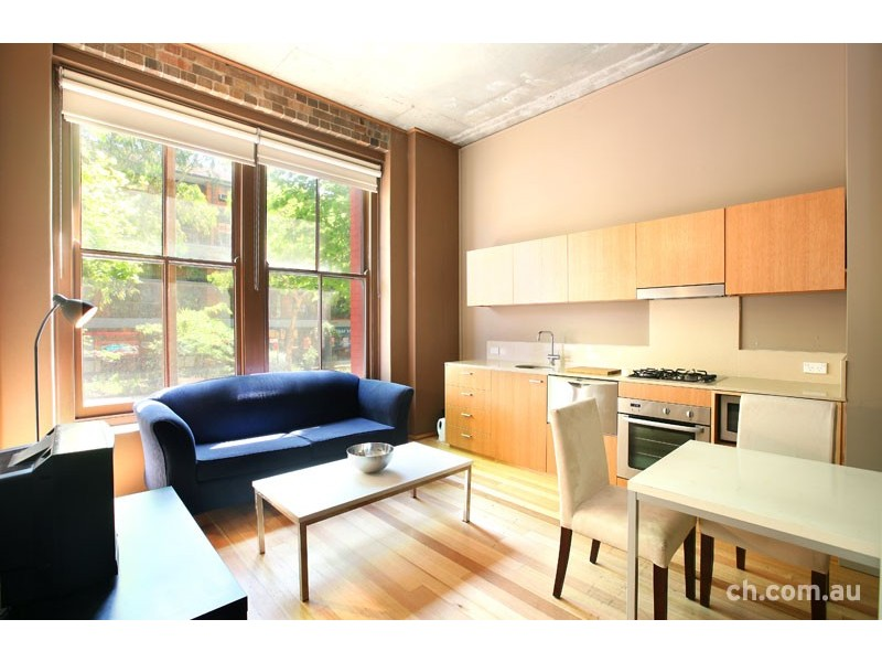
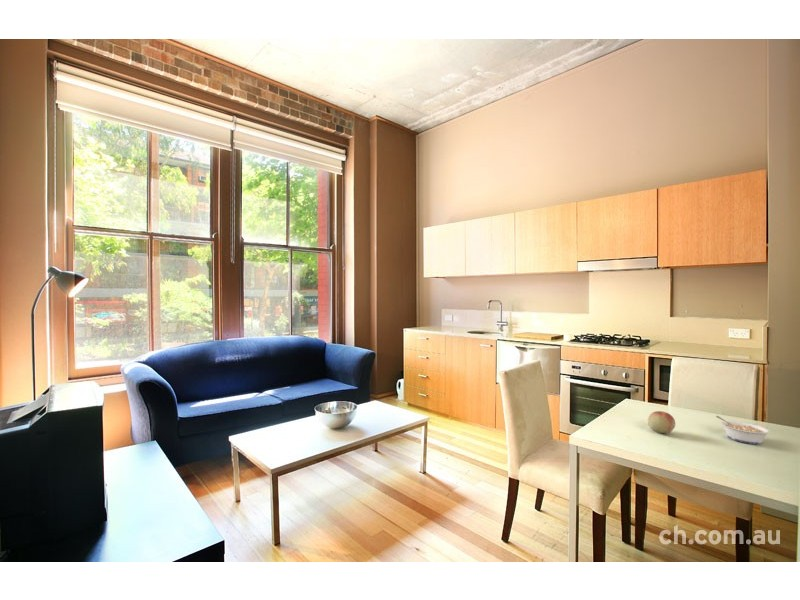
+ fruit [647,410,676,435]
+ legume [715,415,772,445]
